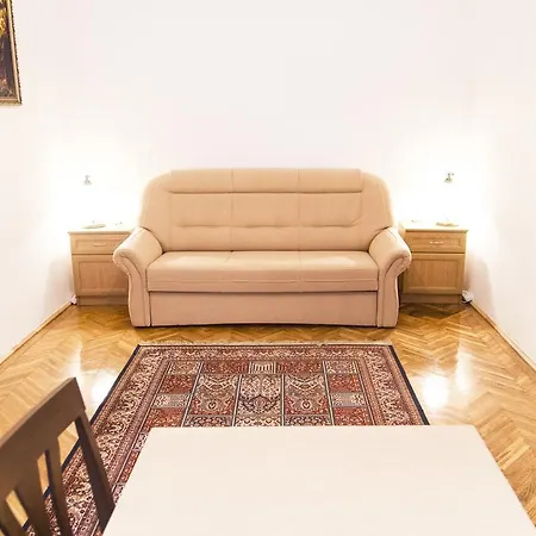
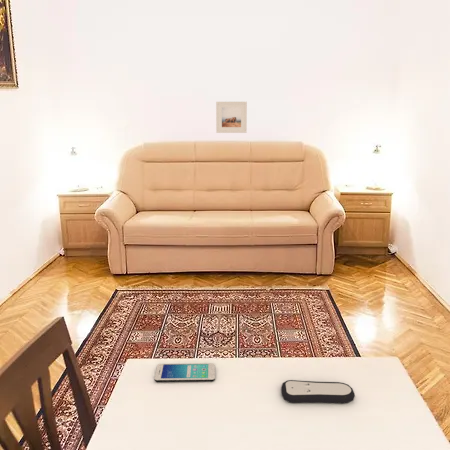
+ remote control [280,379,356,405]
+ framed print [215,101,248,134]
+ smartphone [154,362,216,383]
